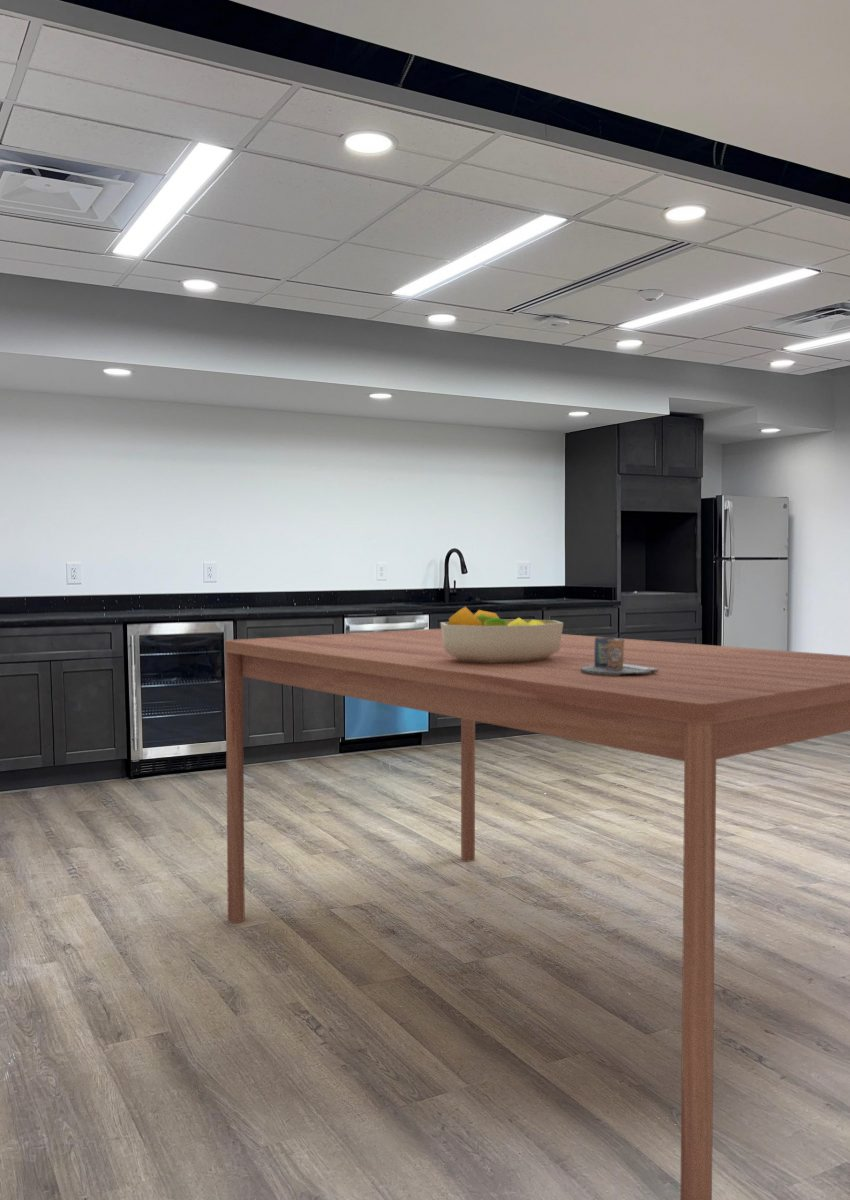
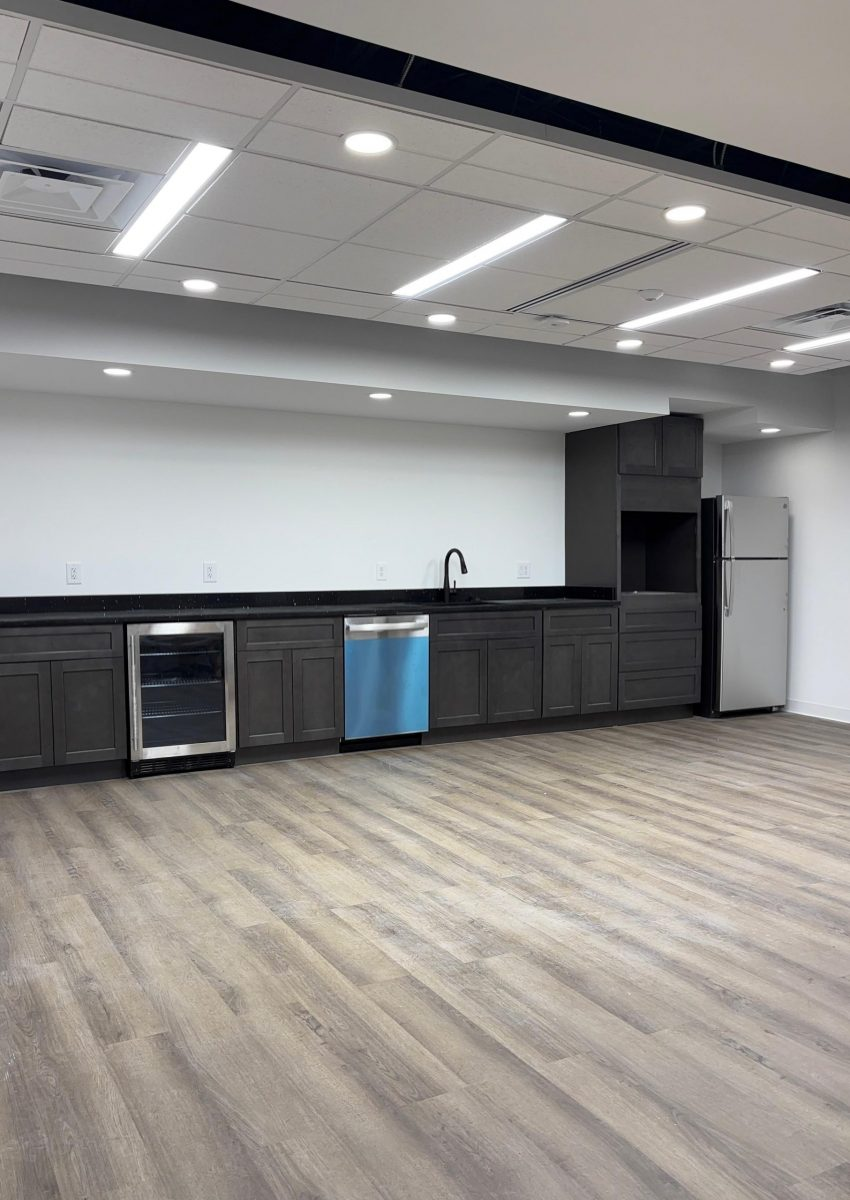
- napkin holder [581,637,659,677]
- fruit bowl [439,606,564,664]
- dining table [224,628,850,1200]
